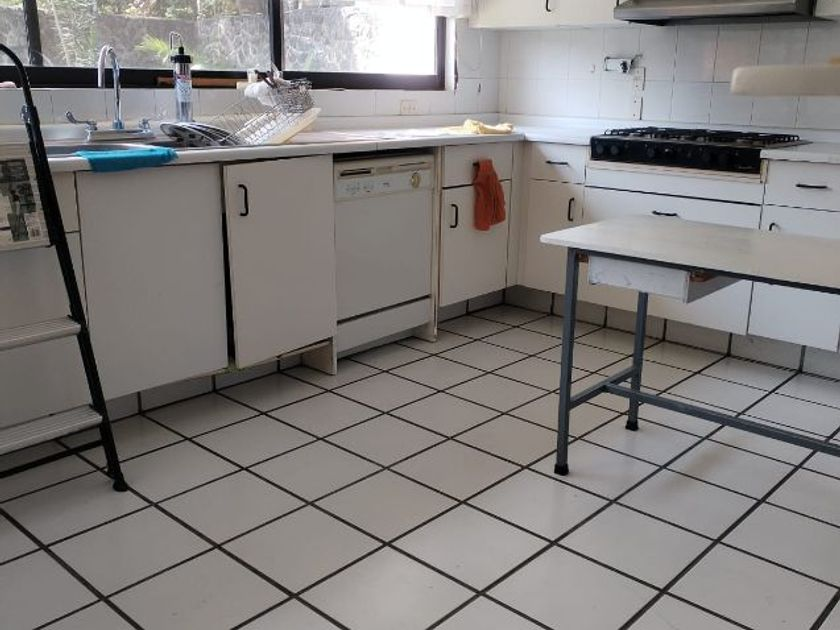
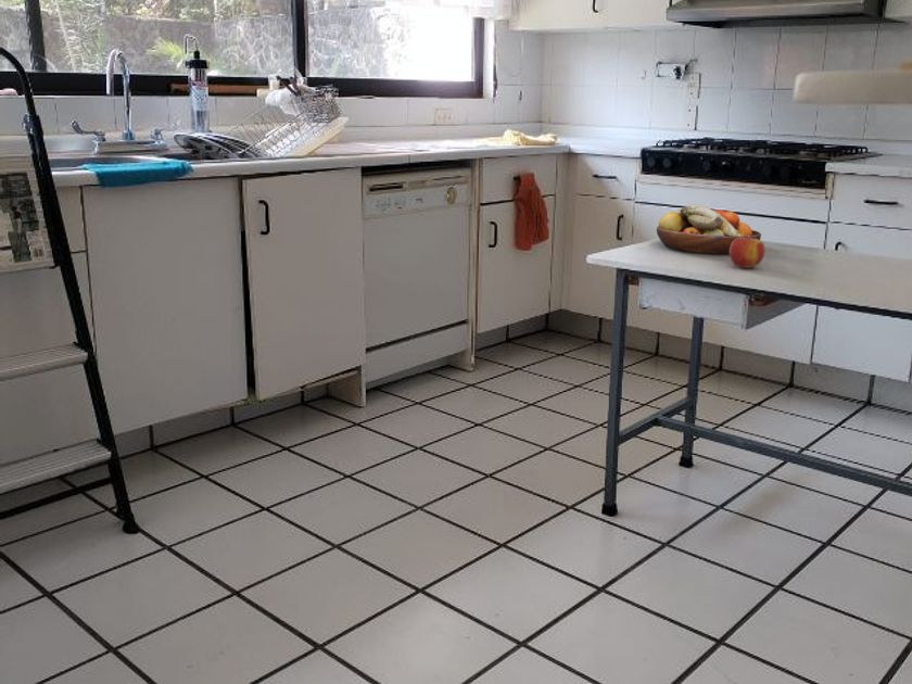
+ apple [729,236,765,269]
+ fruit bowl [656,203,762,254]
